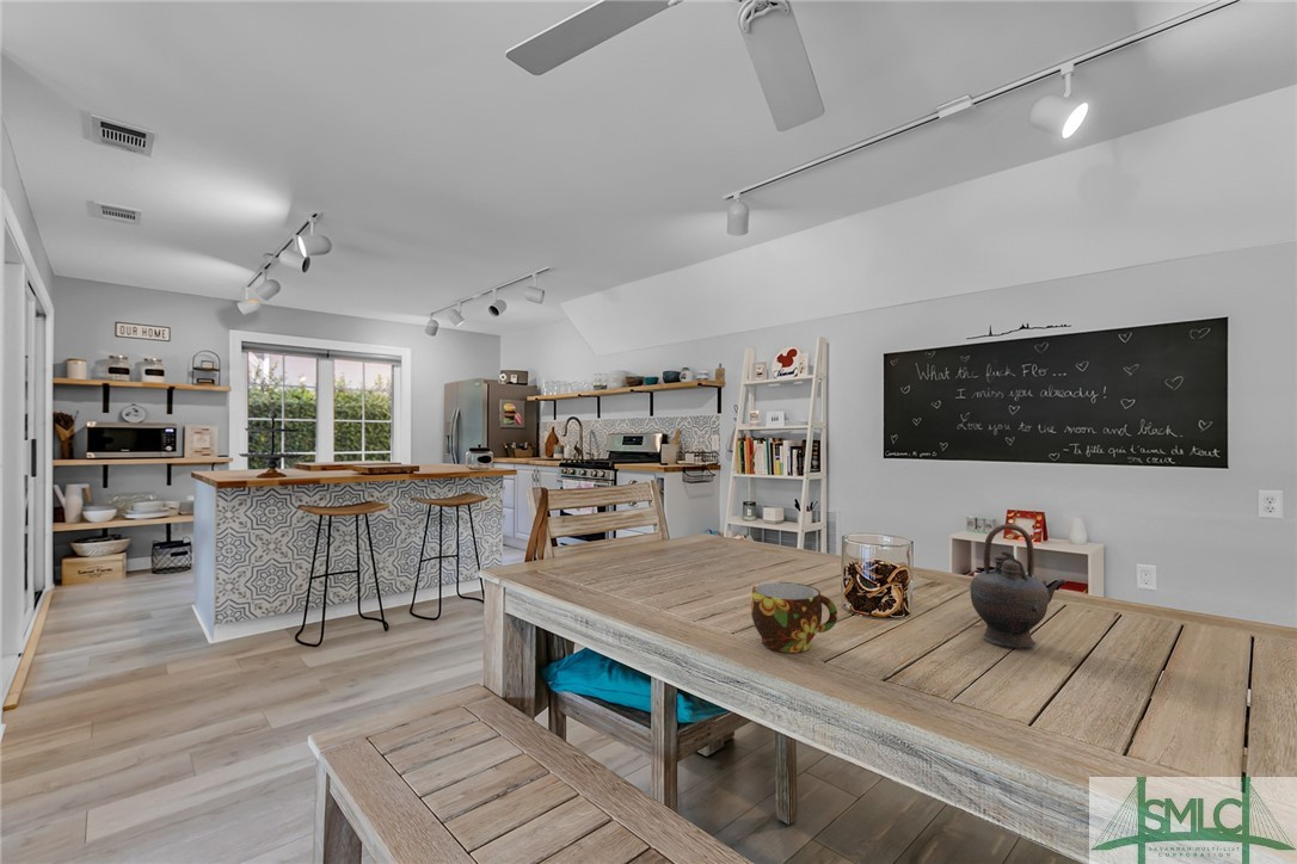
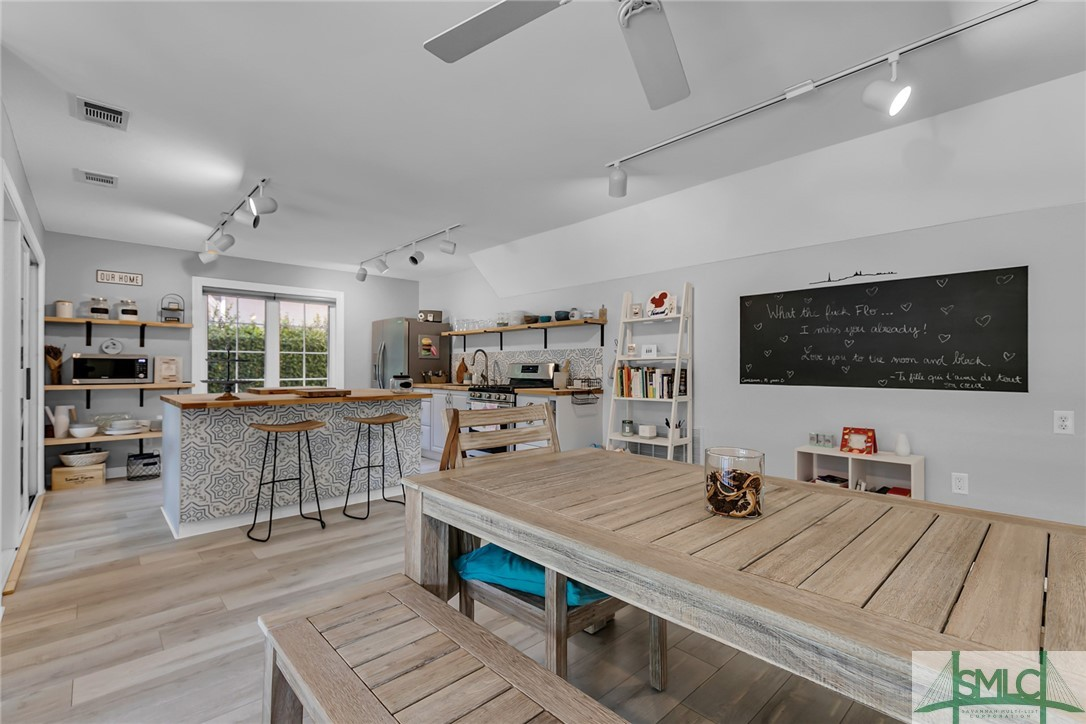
- teapot [969,523,1067,649]
- cup [750,581,838,654]
